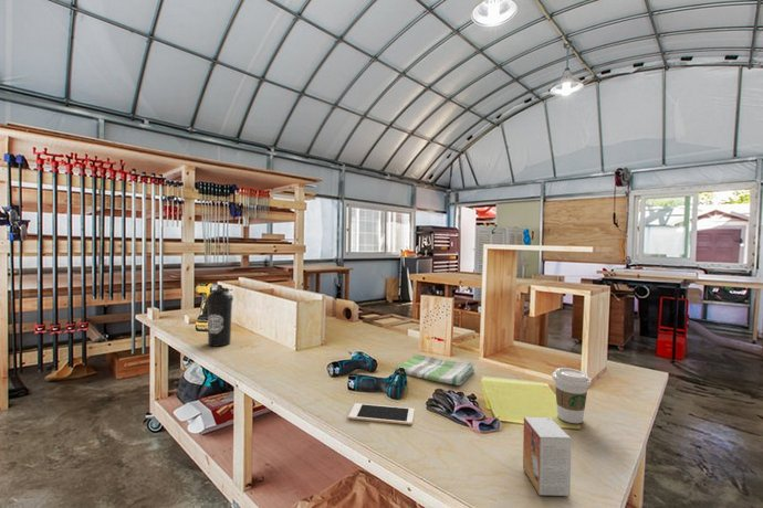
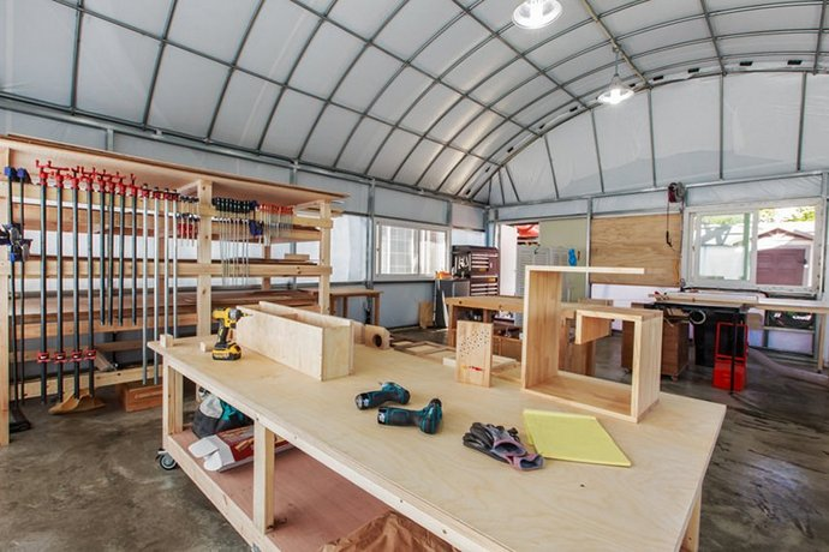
- small box [522,416,572,497]
- cell phone [347,402,416,426]
- water bottle [206,287,234,348]
- coffee cup [552,367,593,424]
- dish towel [394,353,475,387]
